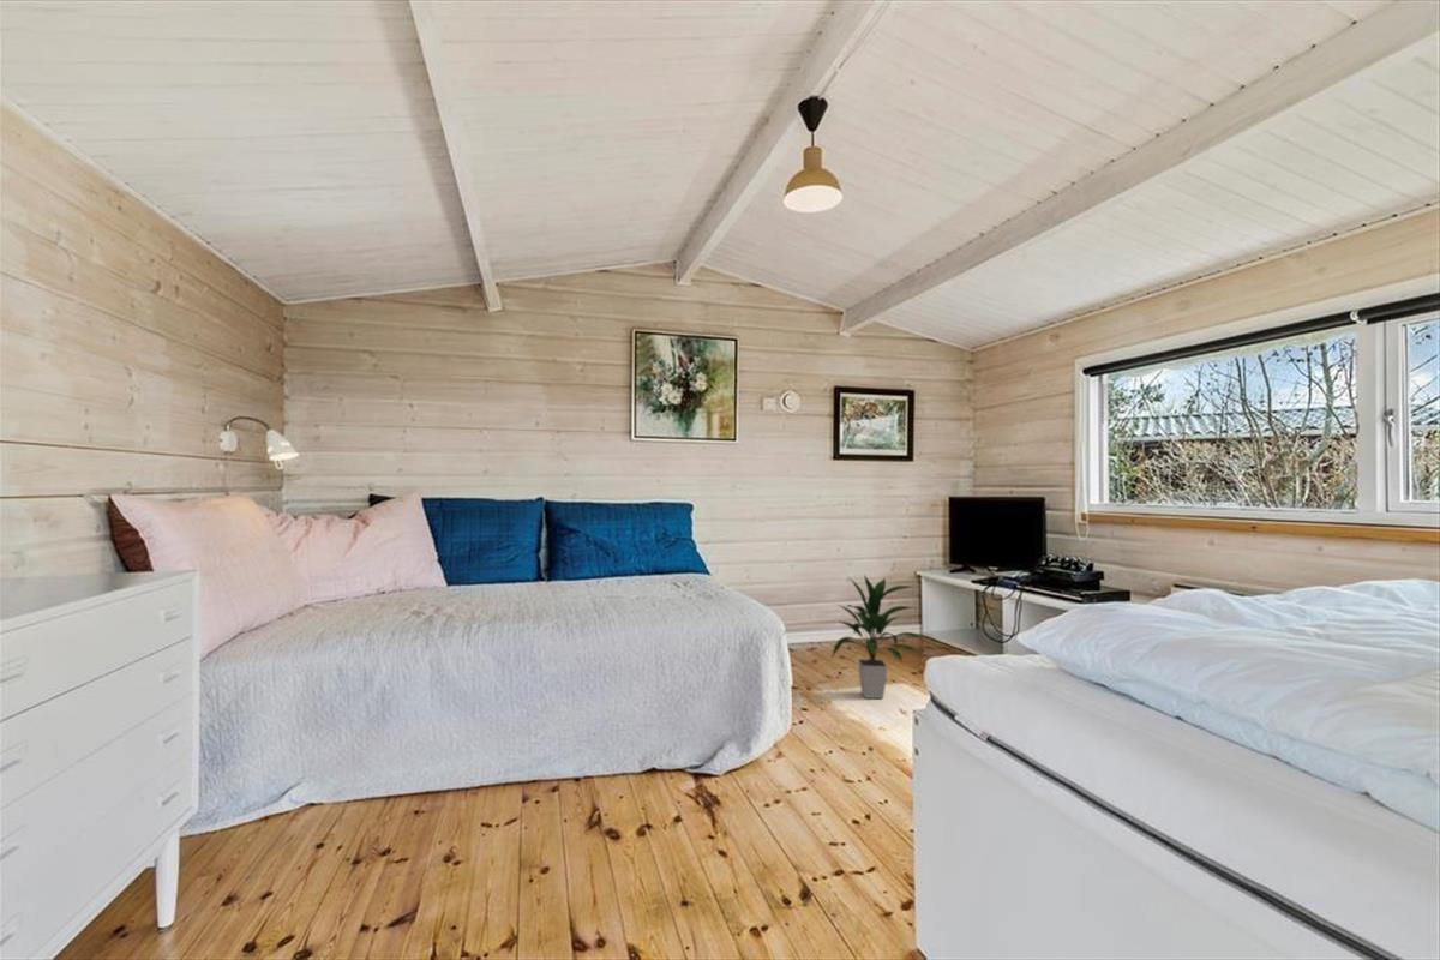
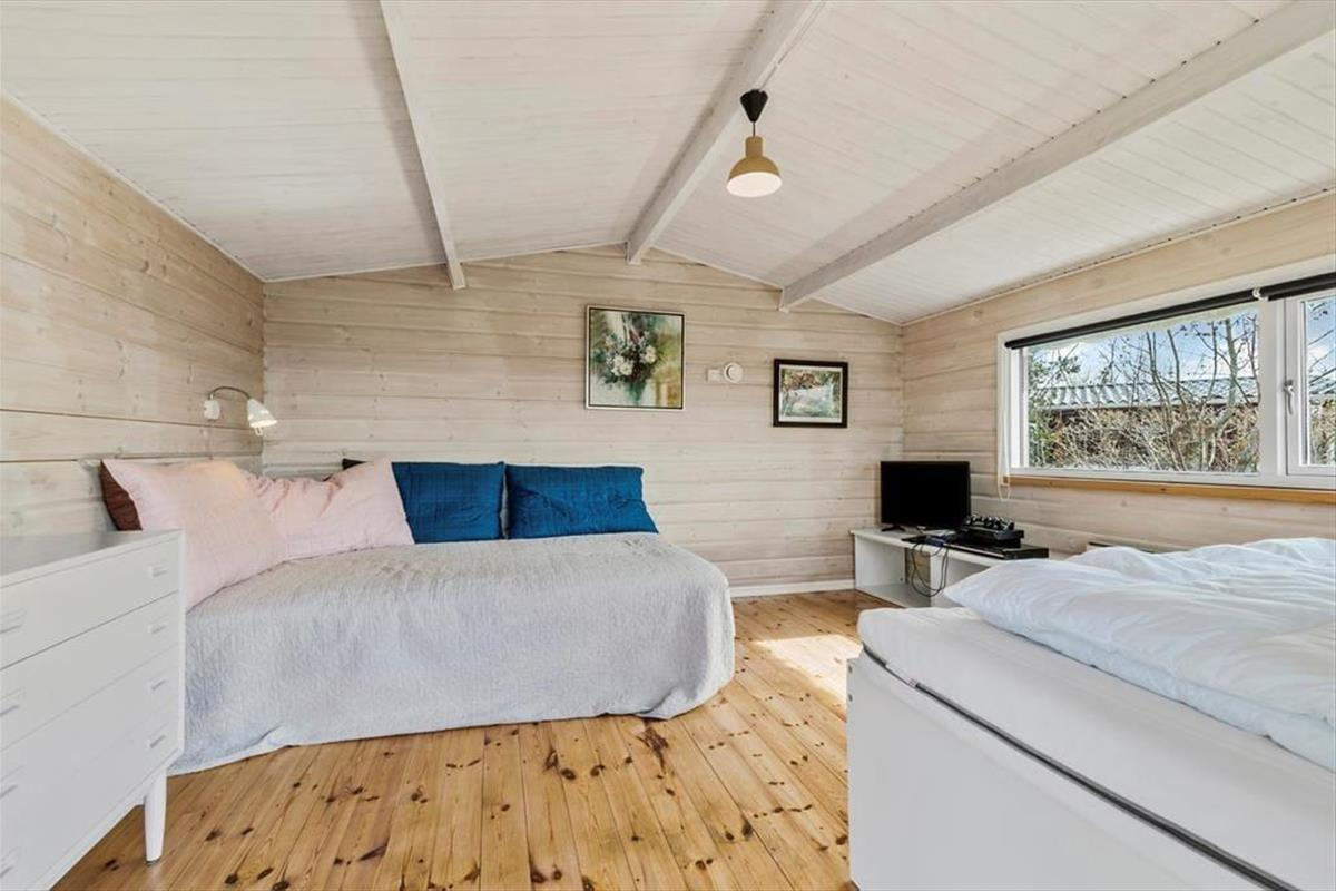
- indoor plant [830,574,928,700]
